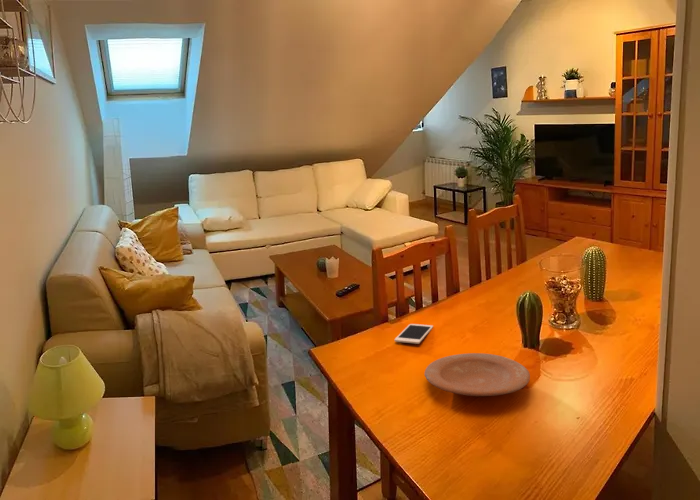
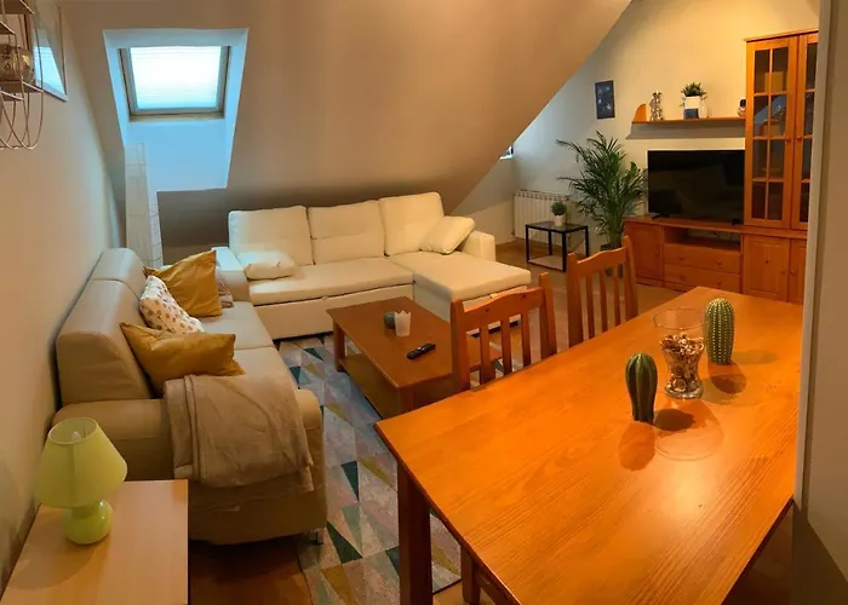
- cell phone [394,323,434,345]
- plate [424,352,531,397]
